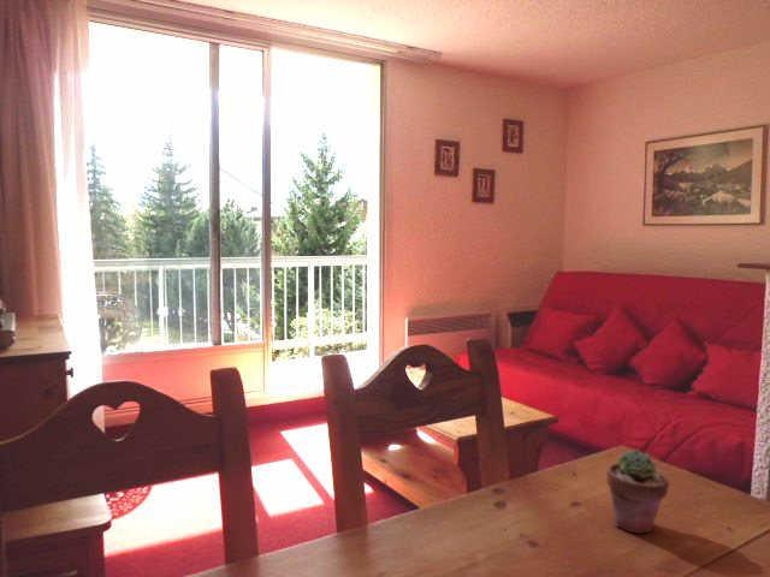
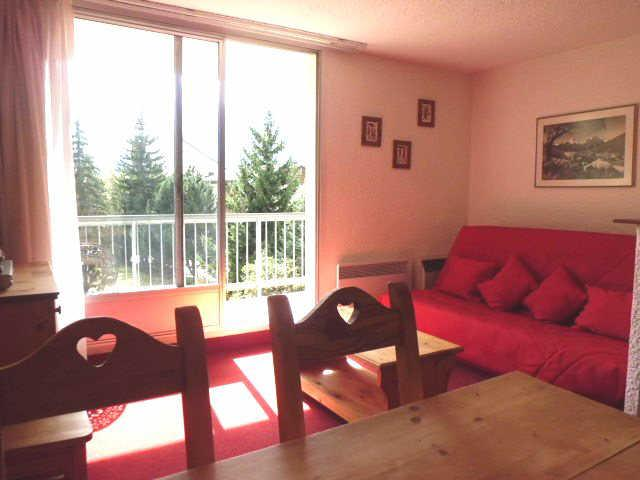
- potted succulent [605,448,670,535]
